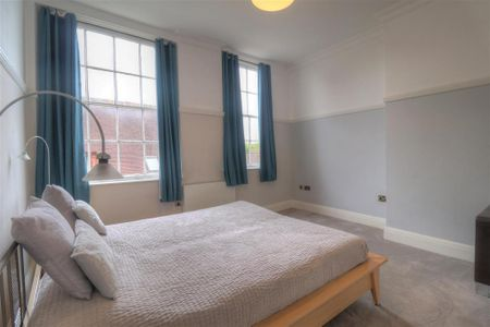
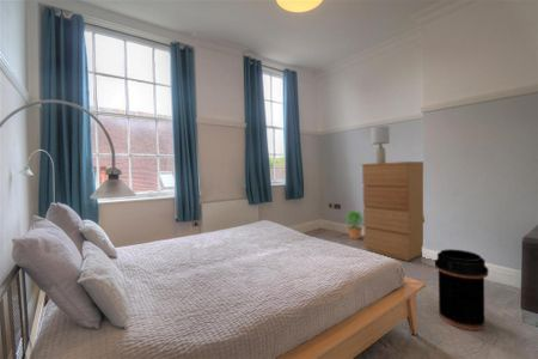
+ lamp [369,126,391,164]
+ trash can [434,248,489,331]
+ potted plant [343,209,365,241]
+ dresser [361,160,426,262]
